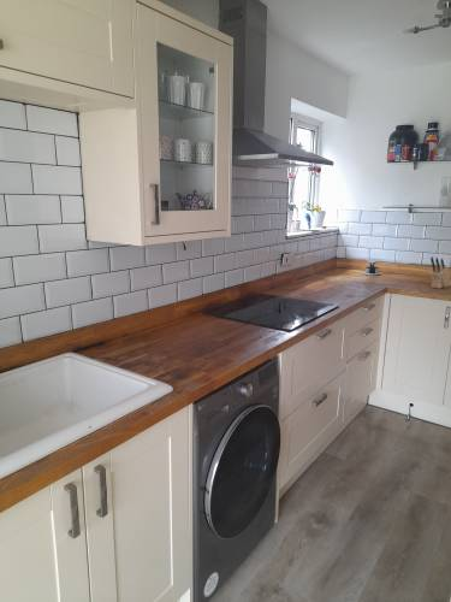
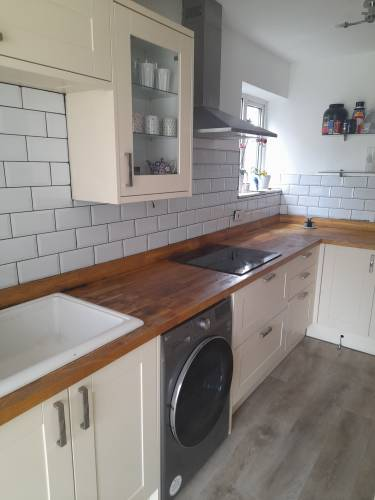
- knife block [428,256,451,289]
